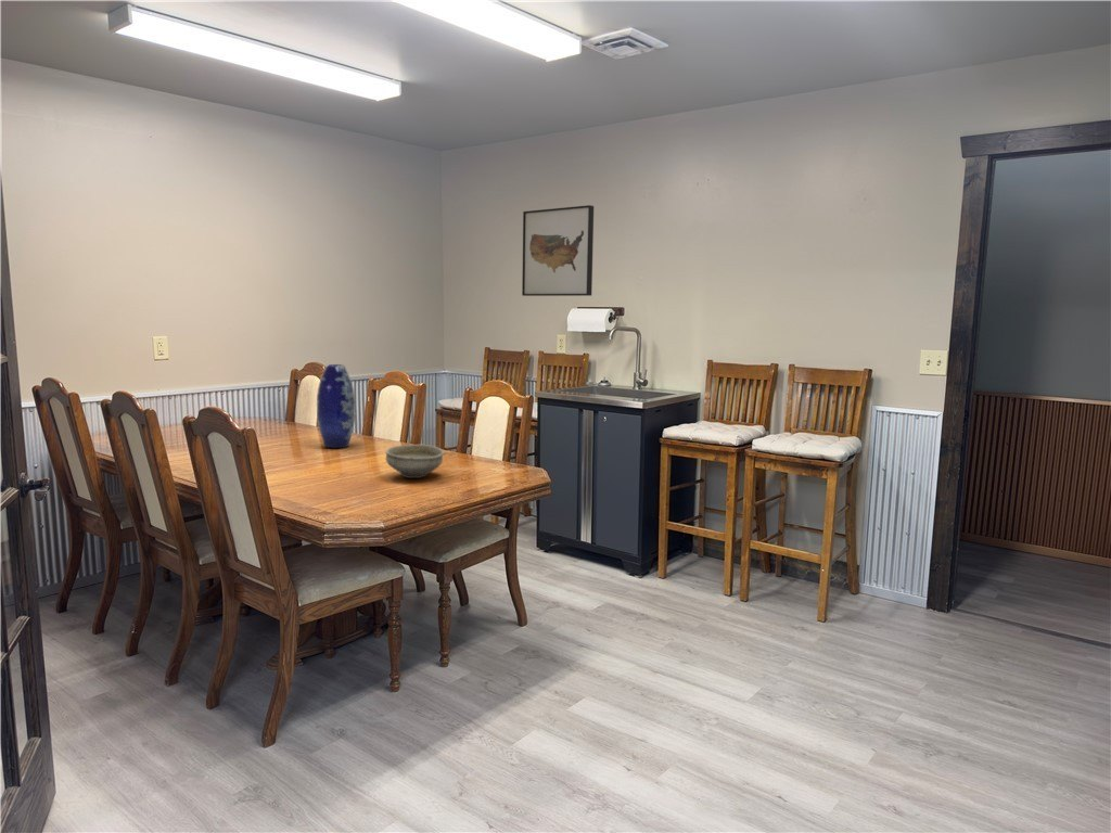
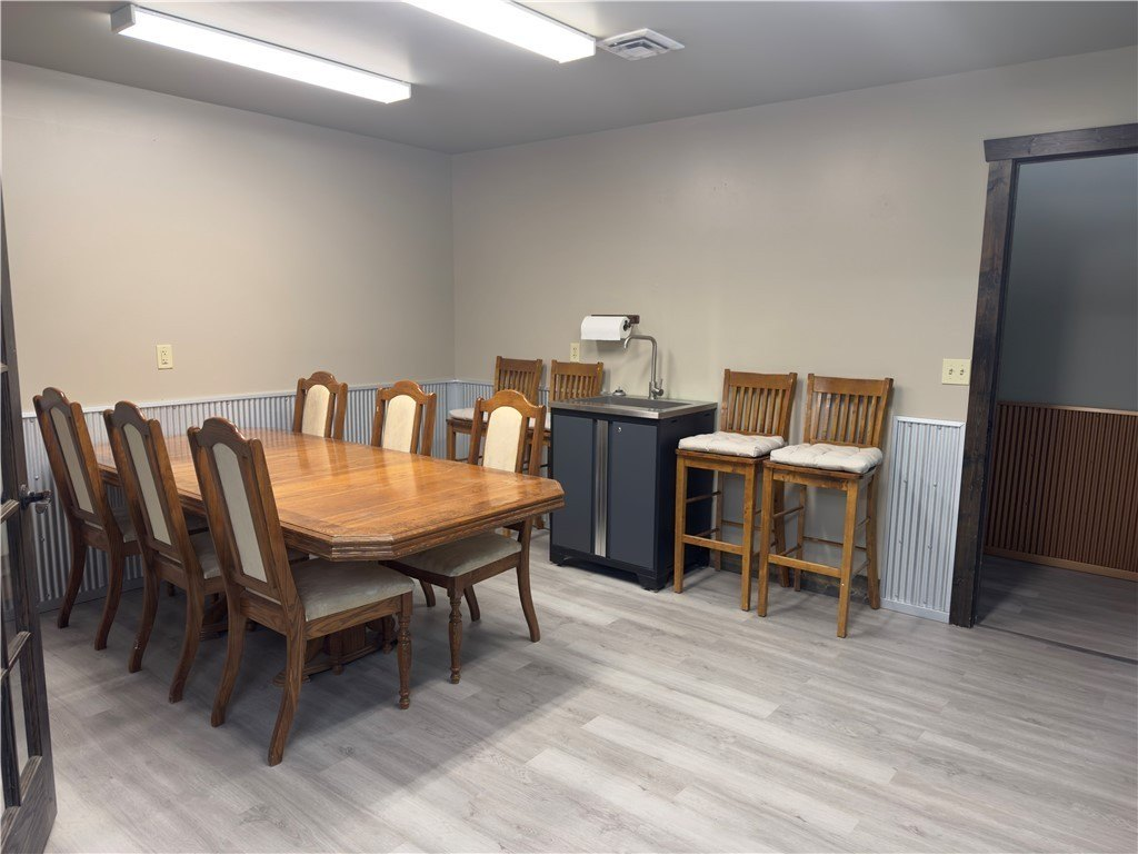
- bowl [385,444,445,479]
- vase [316,363,356,449]
- wall art [521,204,595,297]
